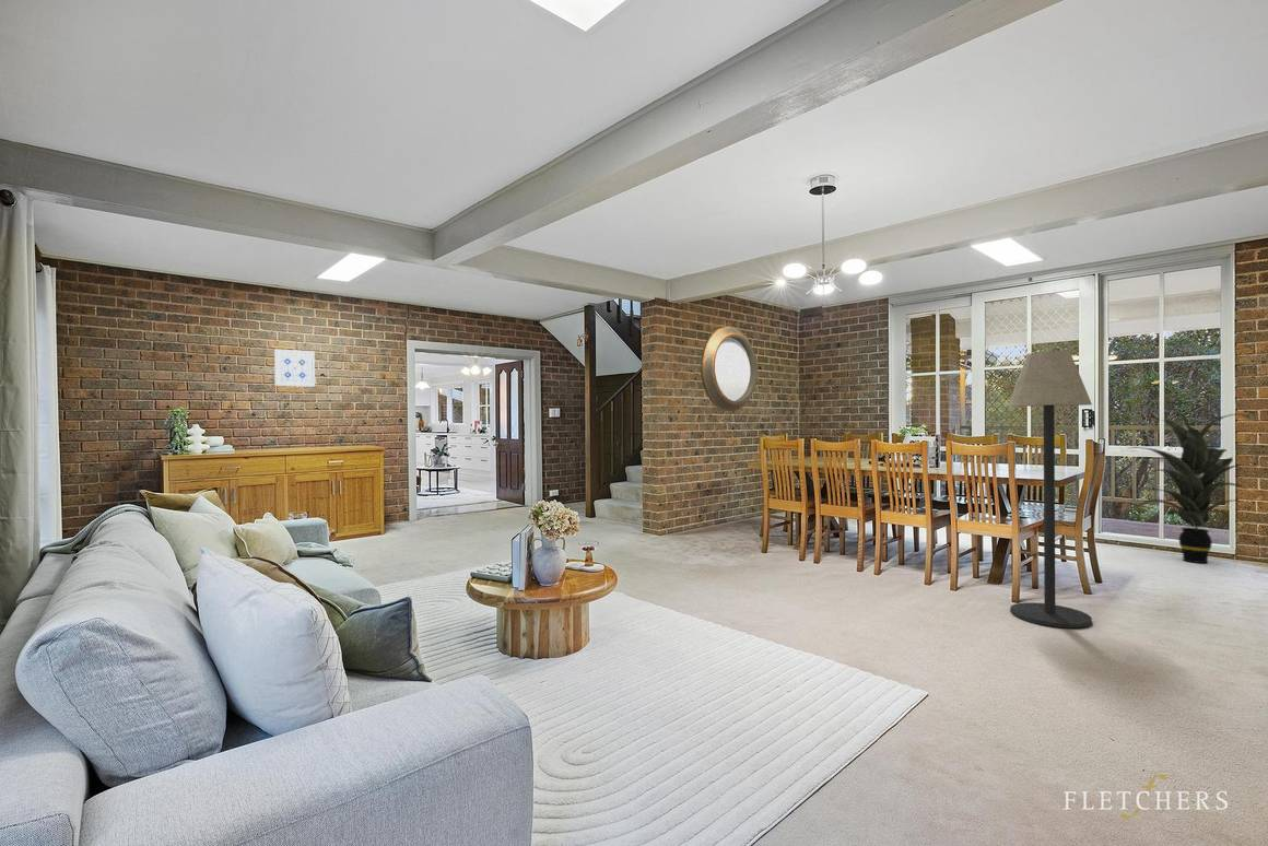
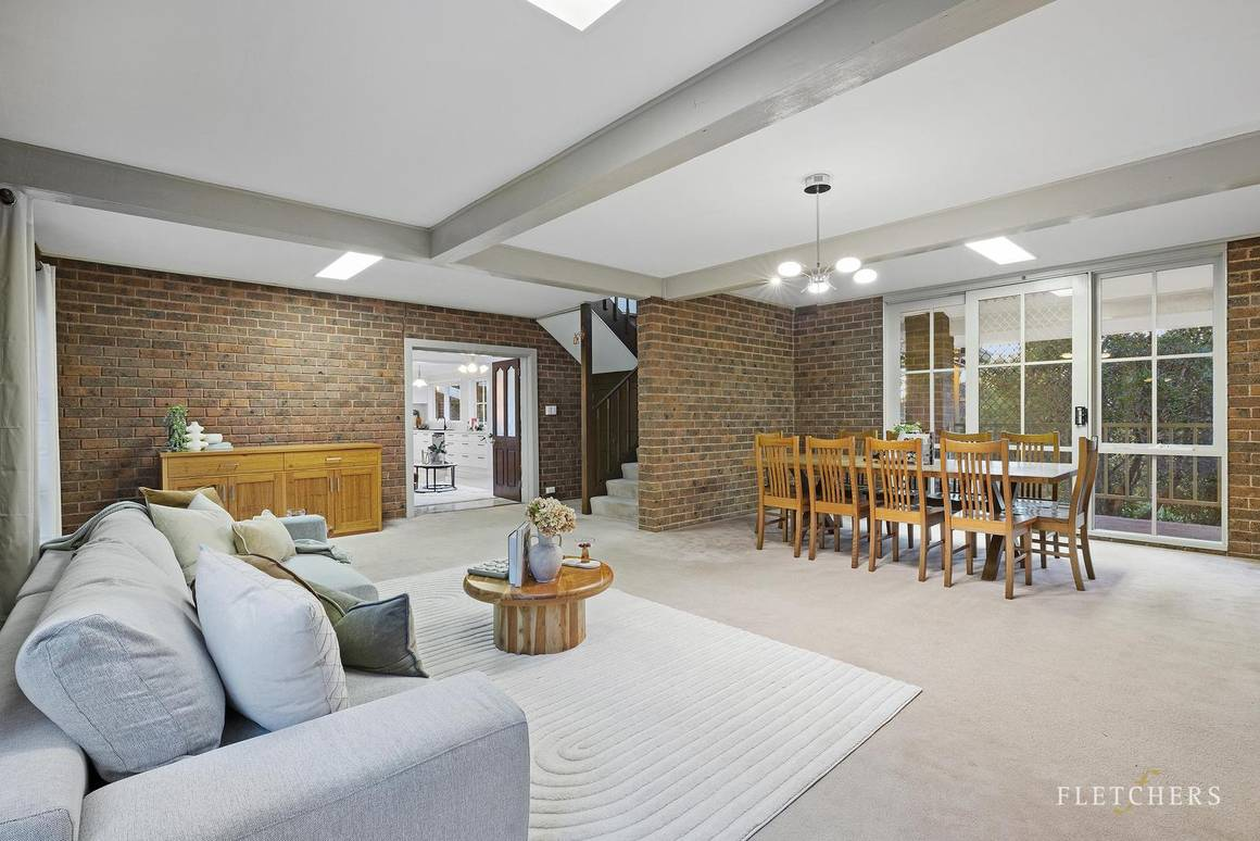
- indoor plant [1125,406,1249,564]
- floor lamp [1007,350,1093,628]
- wall art [273,348,316,388]
- home mirror [700,326,759,412]
